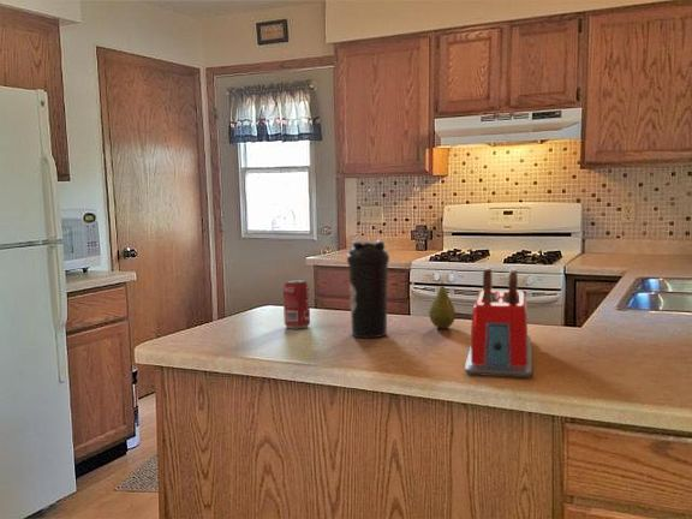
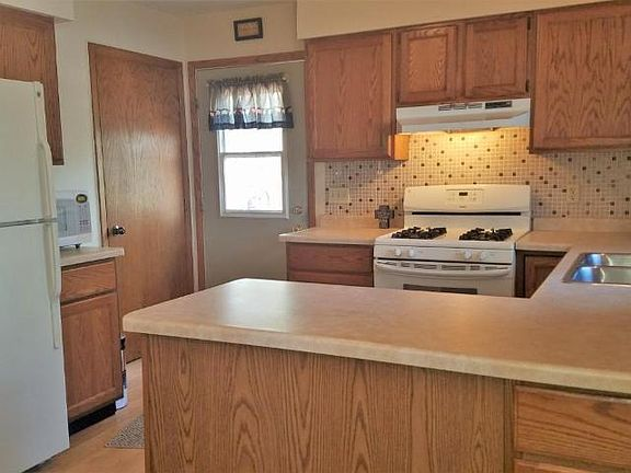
- water bottle [346,239,390,339]
- fruit [428,280,457,329]
- beverage can [282,278,311,330]
- toaster [464,267,533,378]
